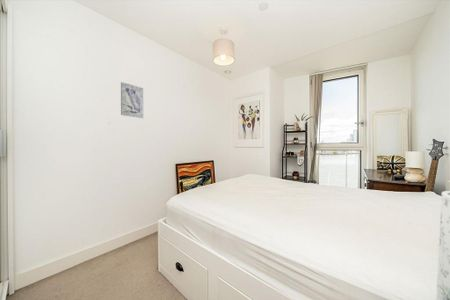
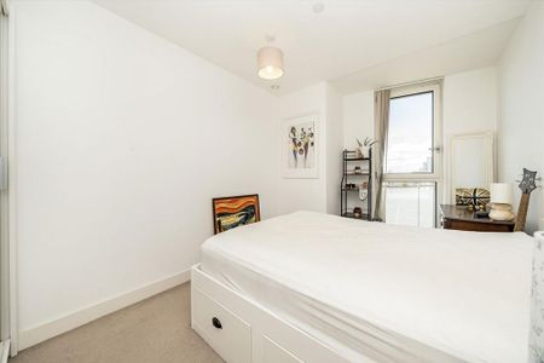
- wall art [120,81,144,119]
